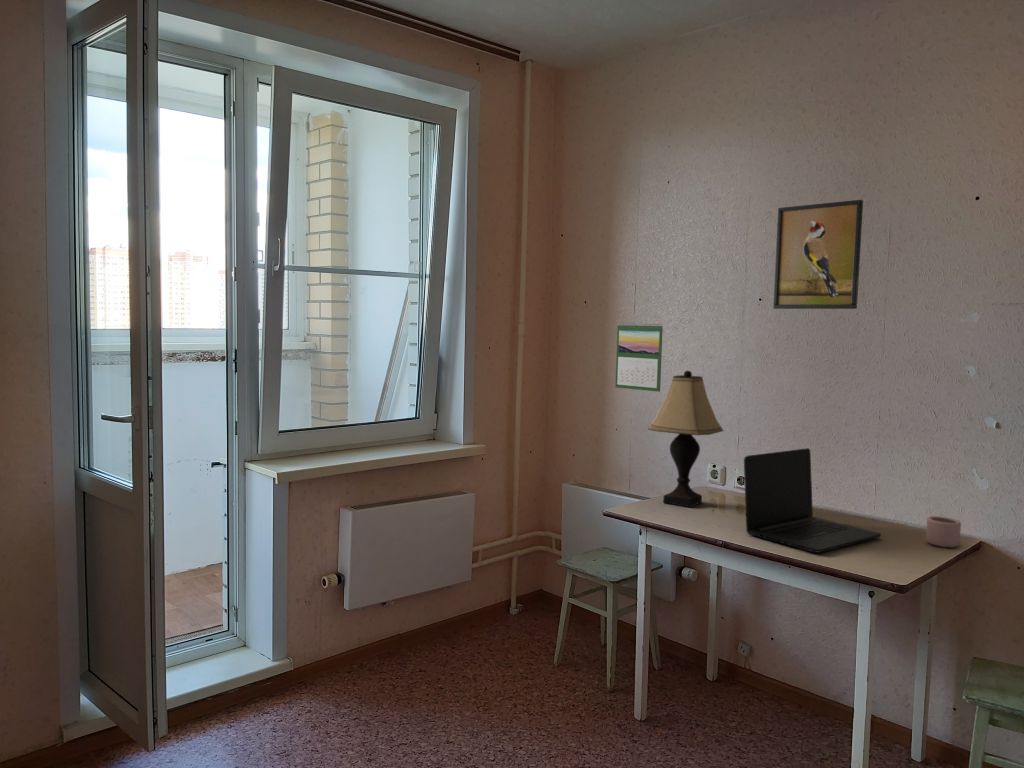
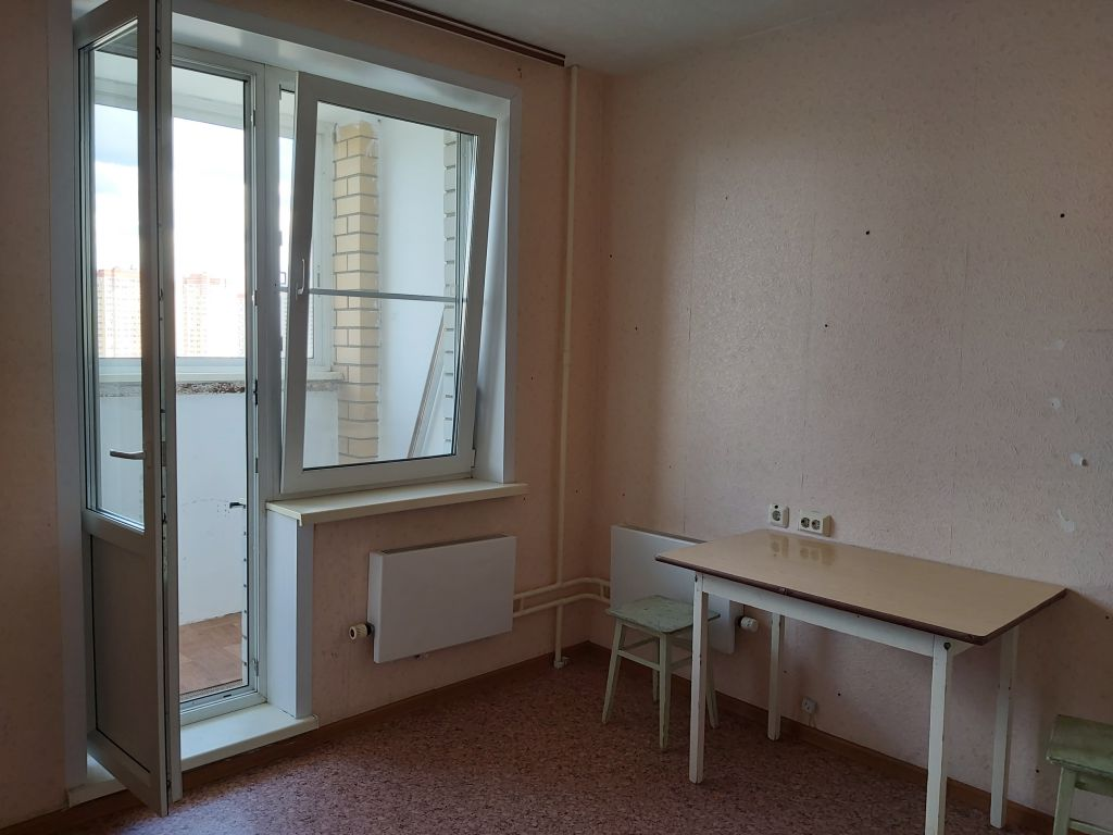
- calendar [614,322,664,393]
- laptop [743,447,882,554]
- lamp [647,370,725,508]
- mug [925,515,962,549]
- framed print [772,199,864,310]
